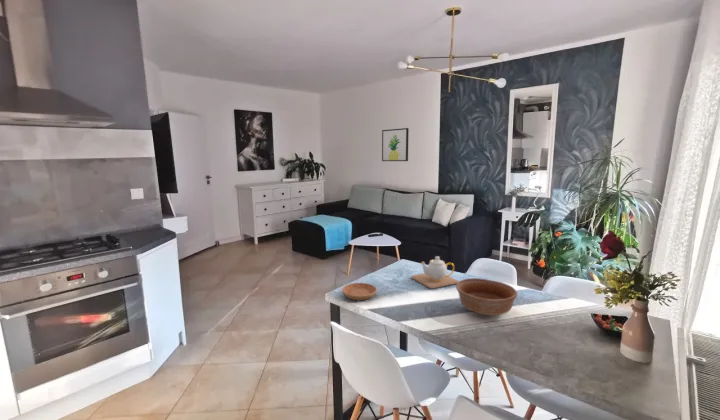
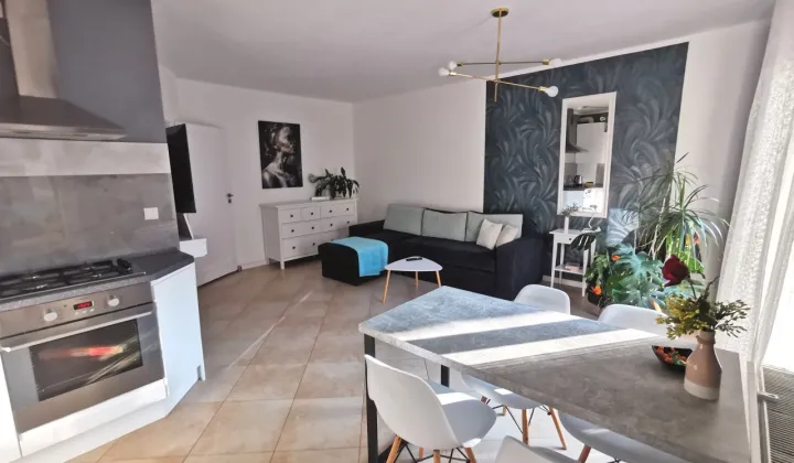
- saucer [341,282,378,301]
- wall art [381,127,410,162]
- teapot [410,255,460,290]
- bowl [455,277,518,316]
